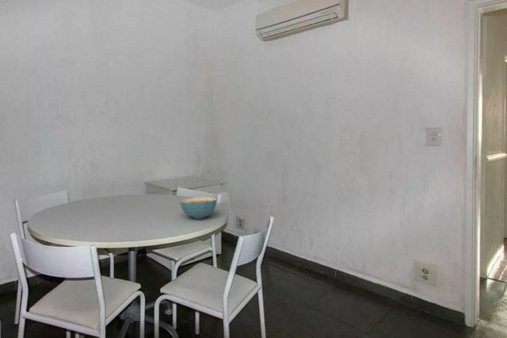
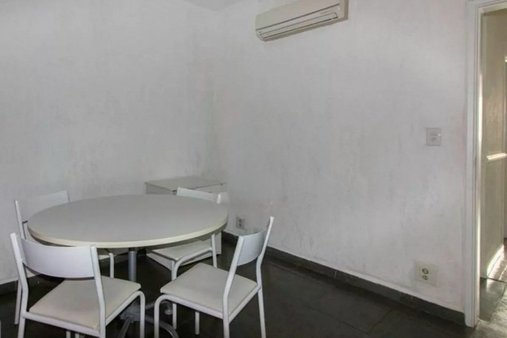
- cereal bowl [179,196,218,220]
